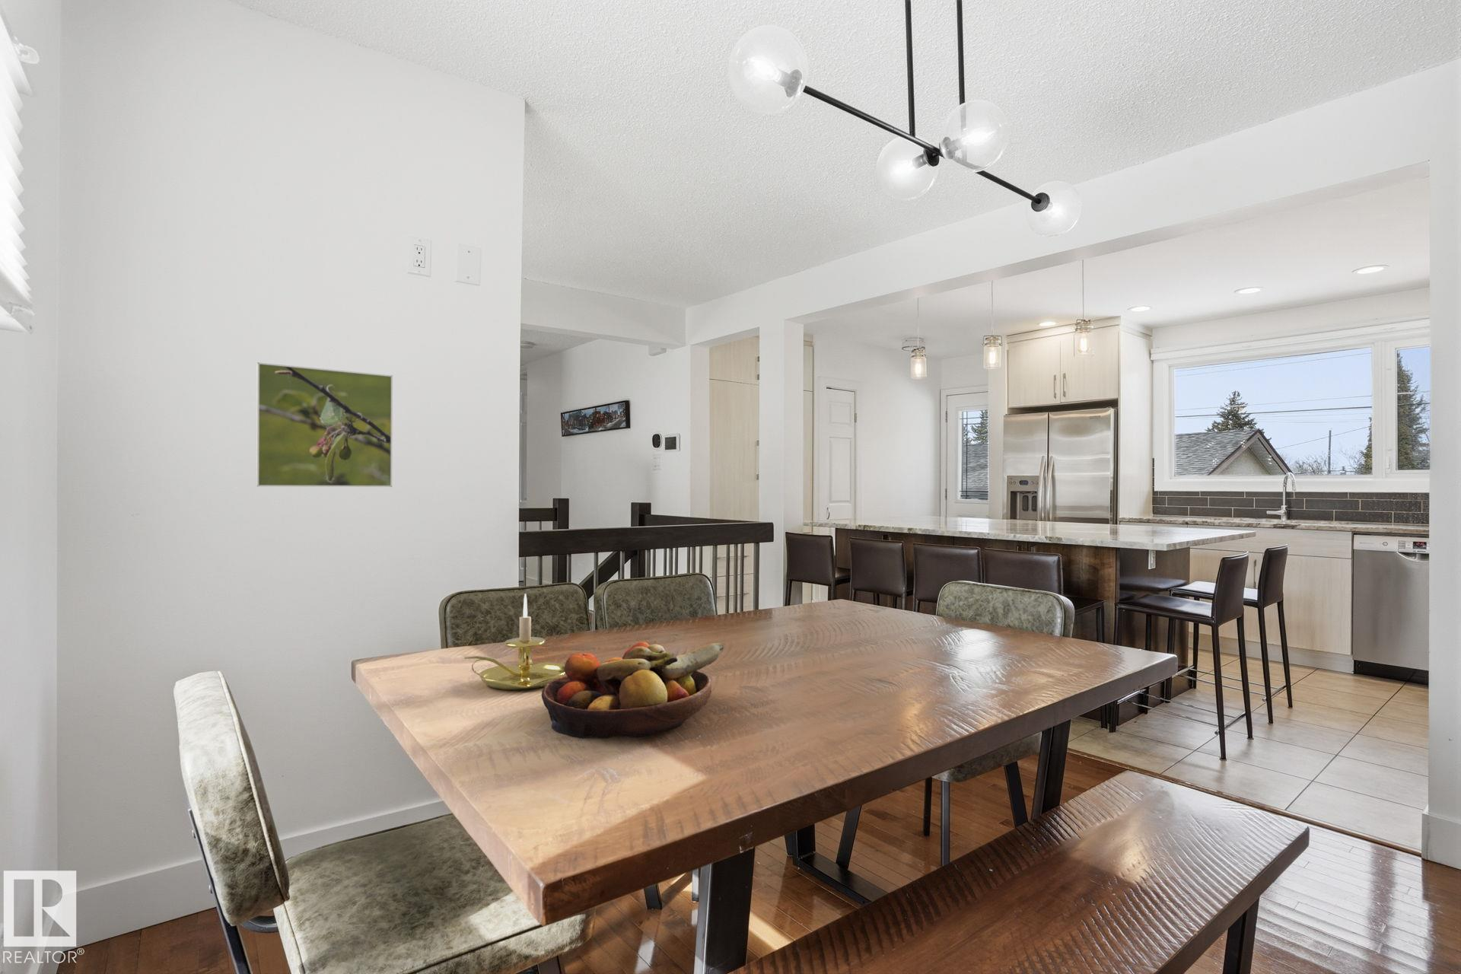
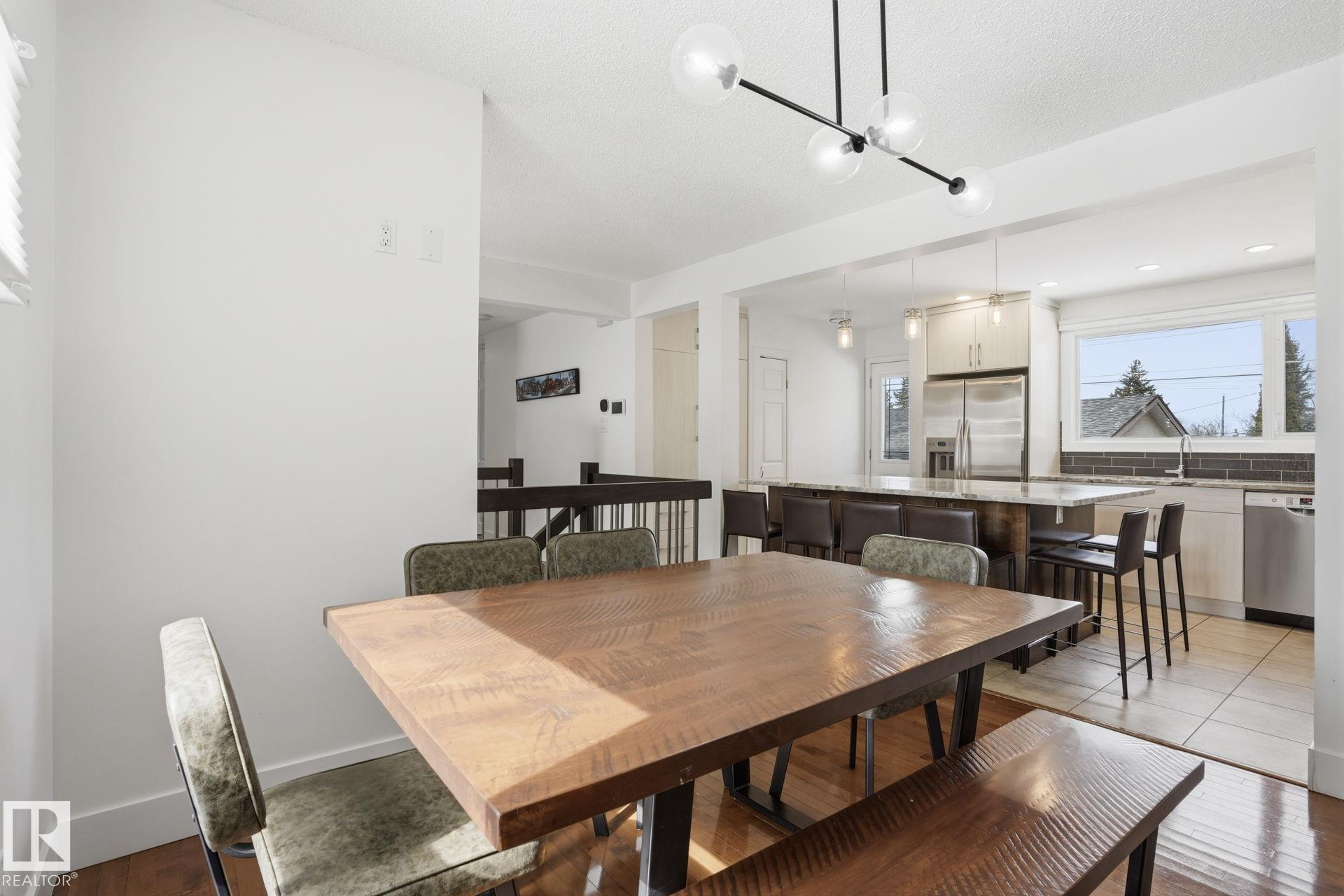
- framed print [255,361,394,488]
- candle holder [463,592,565,690]
- fruit bowl [541,641,724,739]
